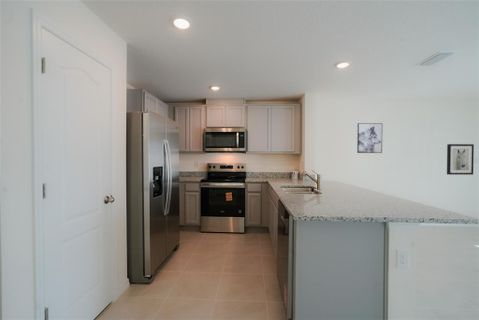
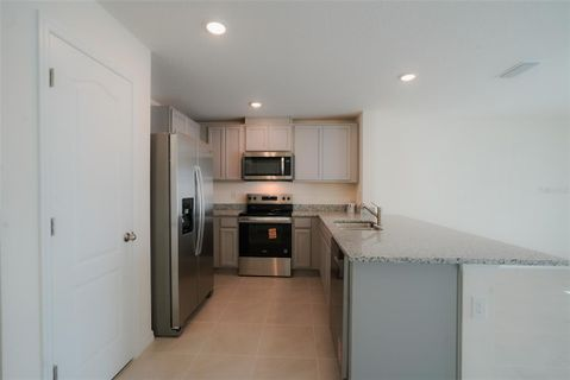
- wall art [356,122,383,154]
- wall art [446,143,475,176]
